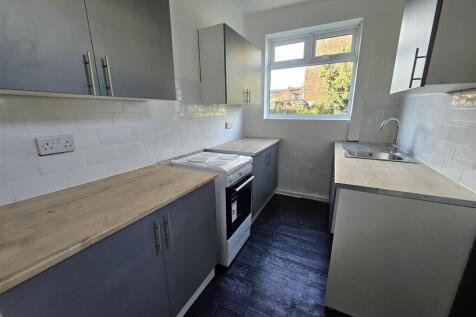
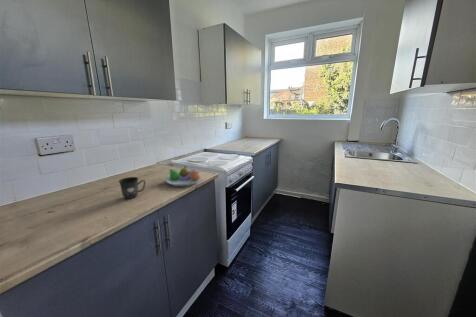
+ mug [118,176,147,200]
+ fruit bowl [165,164,202,188]
